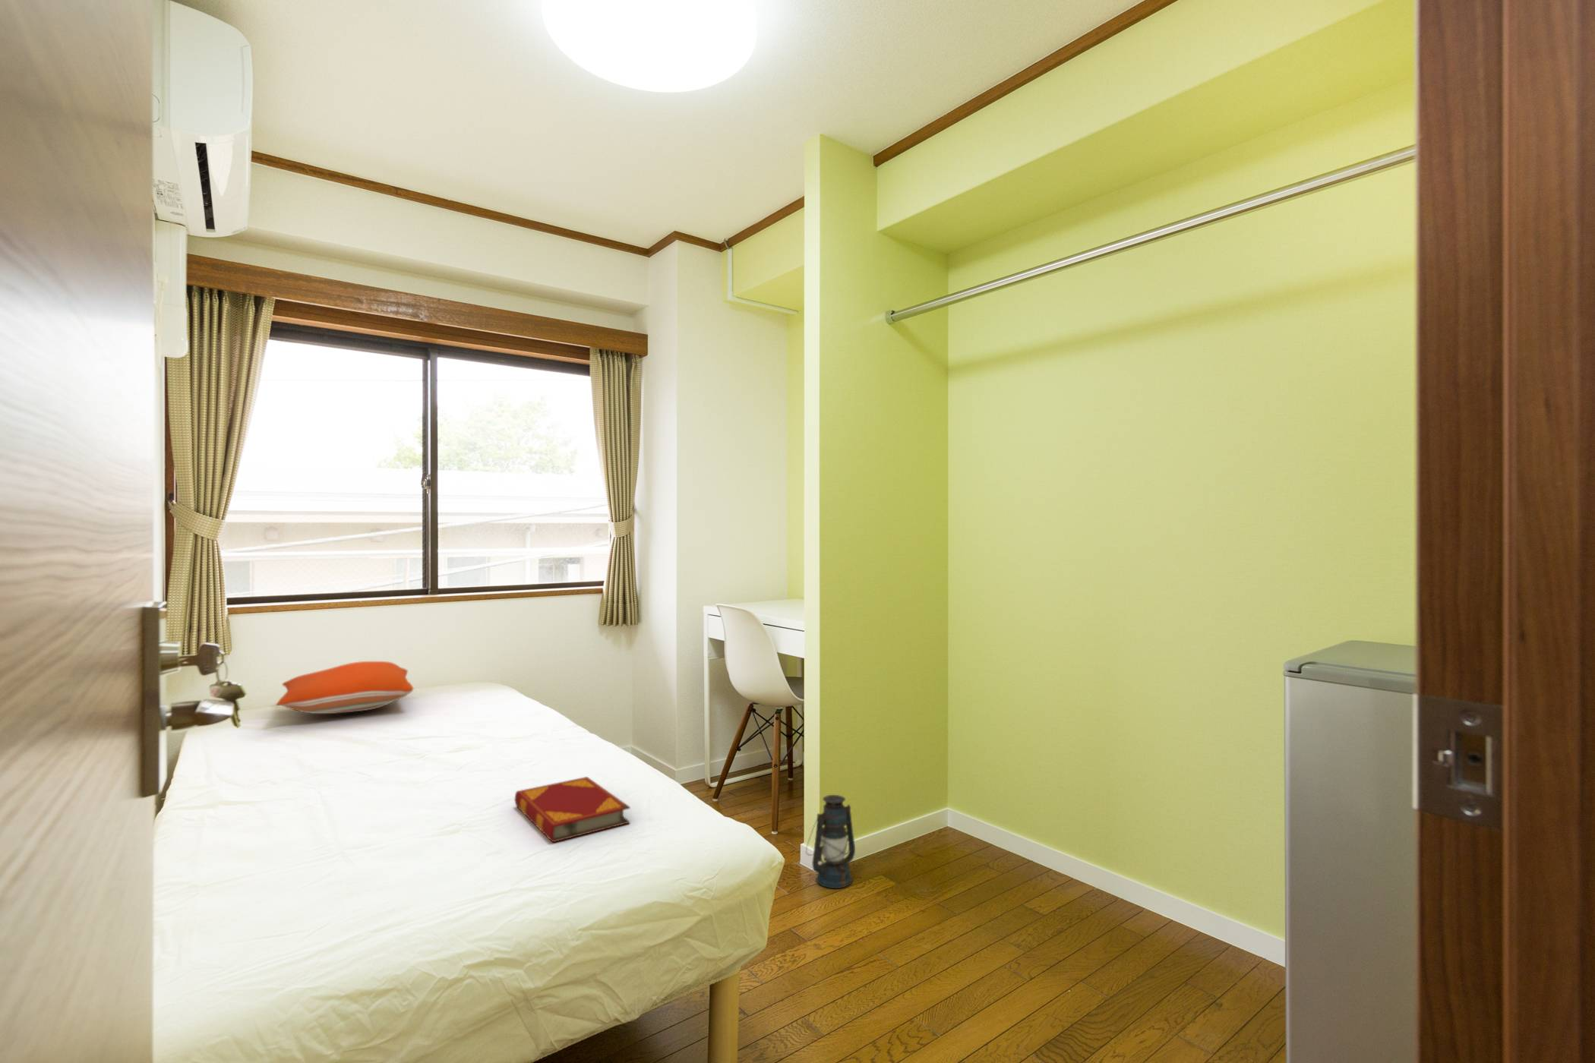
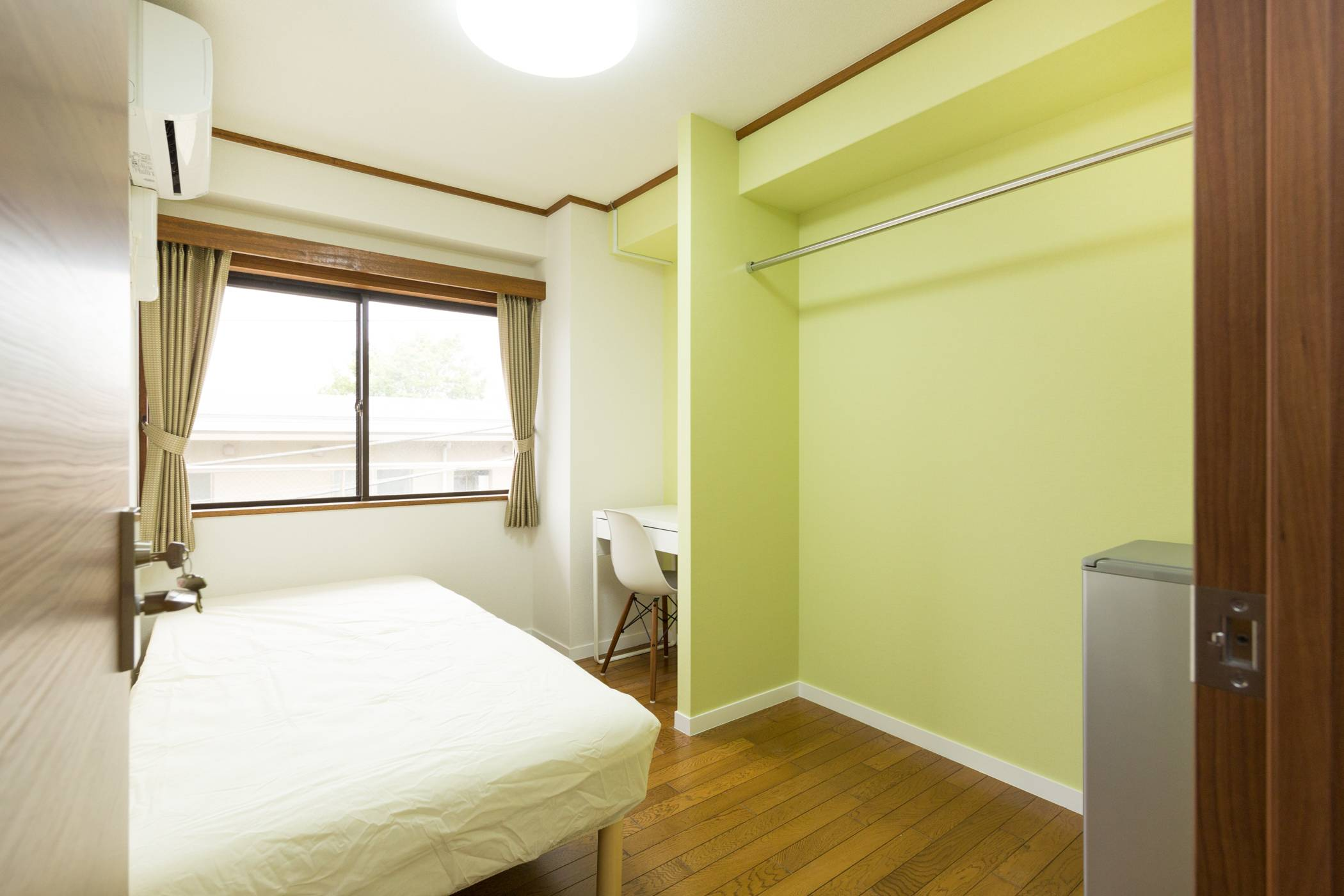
- hardback book [514,776,631,844]
- lantern [805,794,856,889]
- pillow [275,661,414,714]
